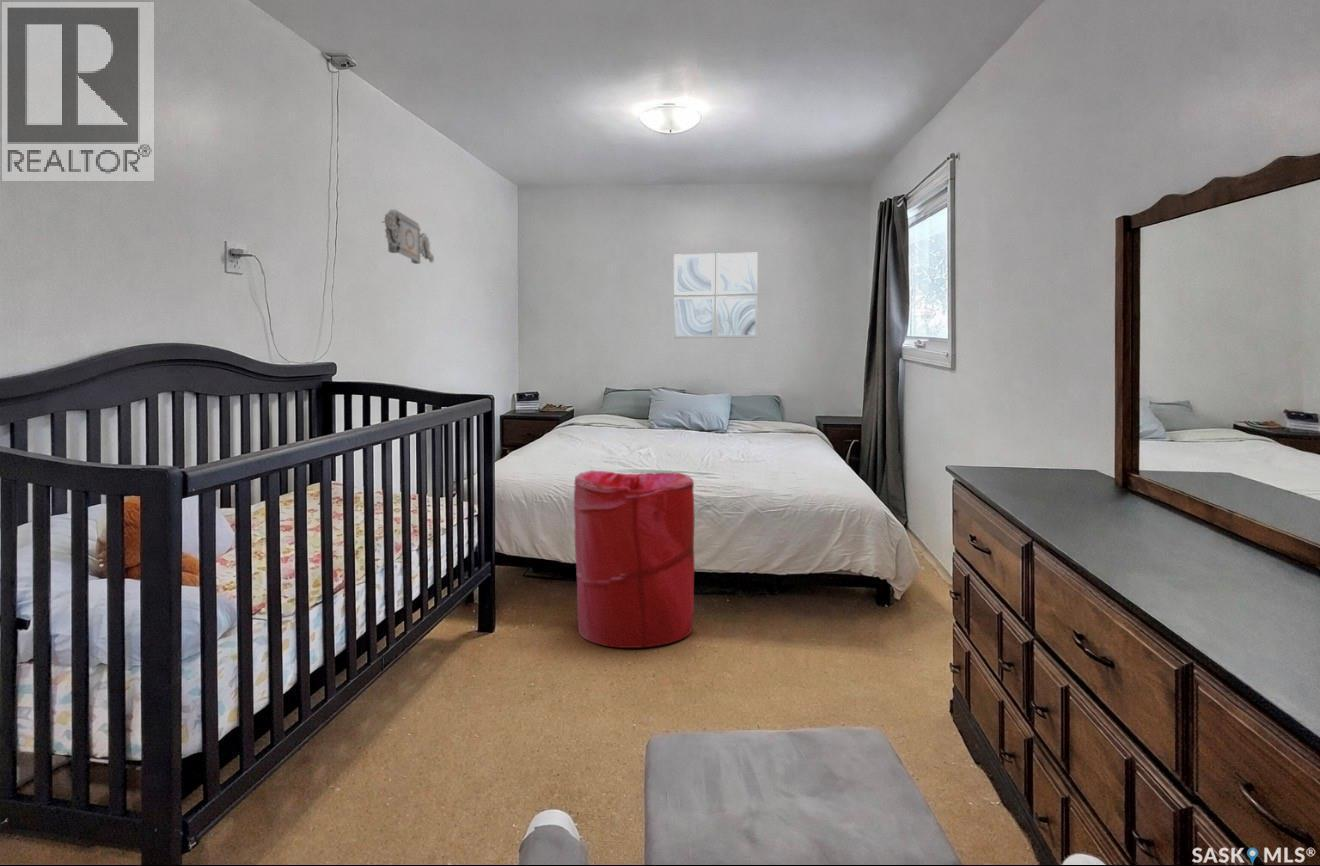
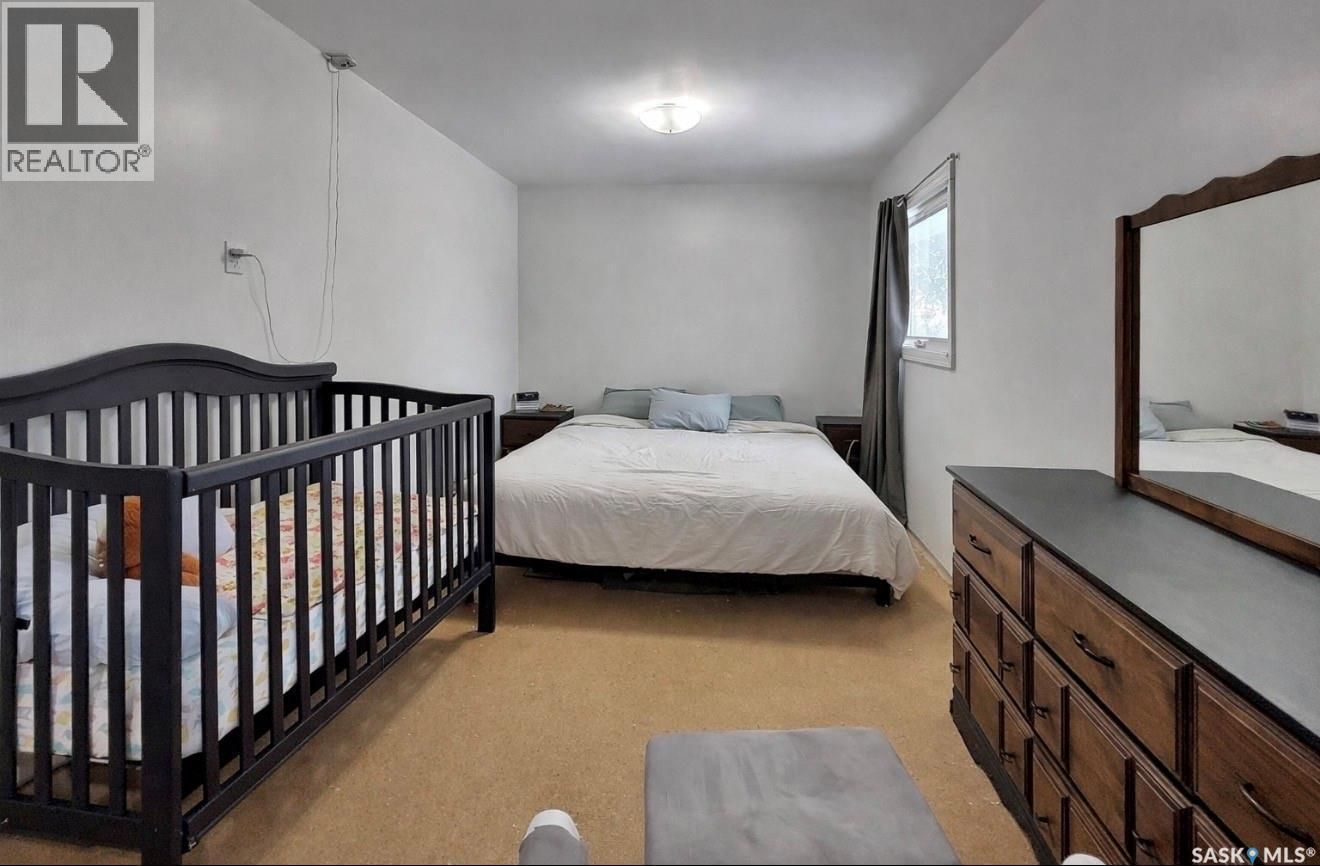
- laundry hamper [573,469,696,649]
- wall decoration [381,209,435,265]
- wall art [673,252,759,339]
